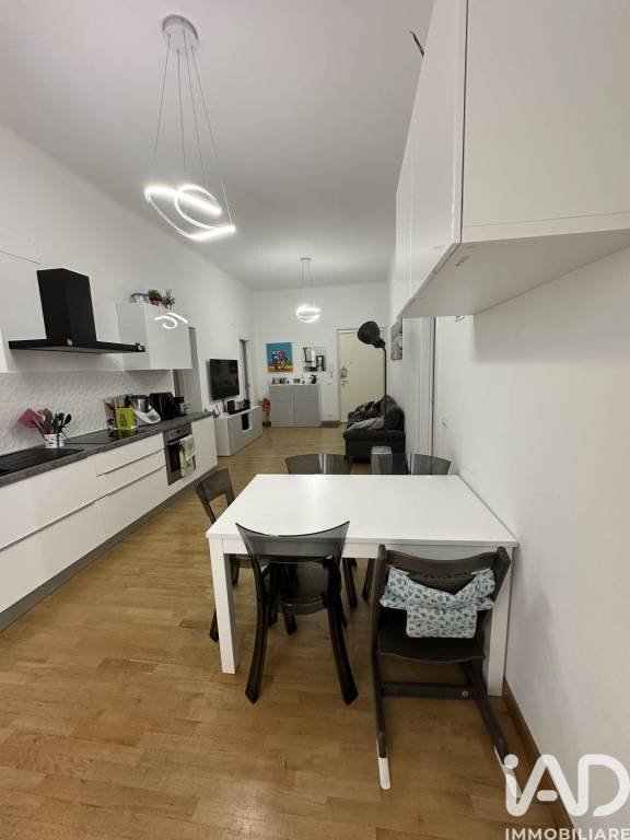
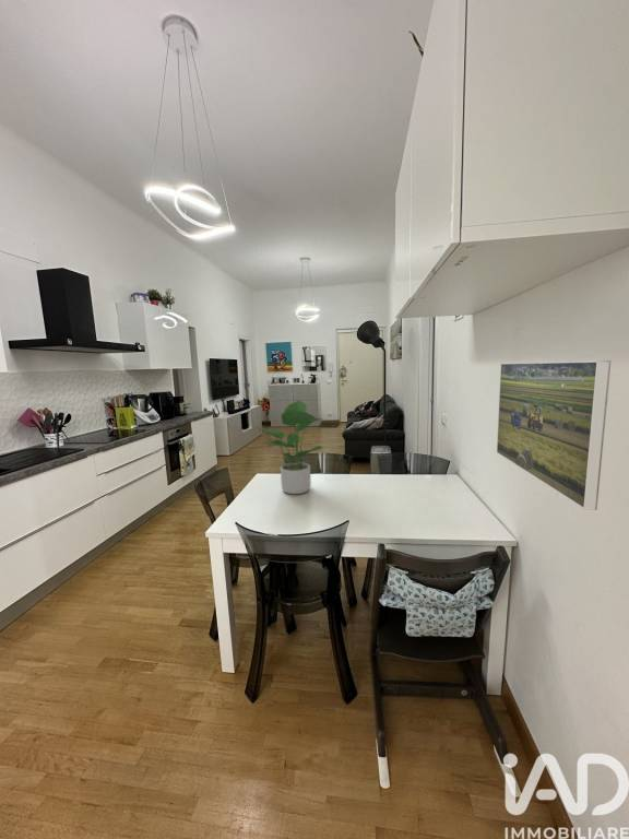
+ potted plant [254,400,324,495]
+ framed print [496,359,613,511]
